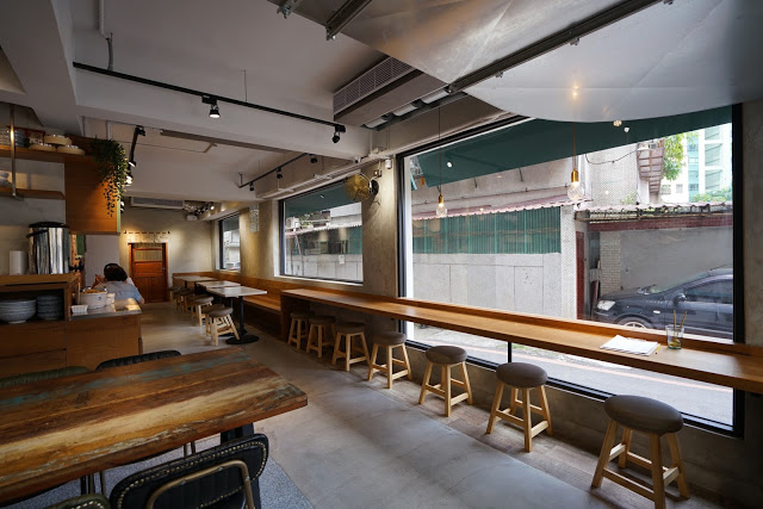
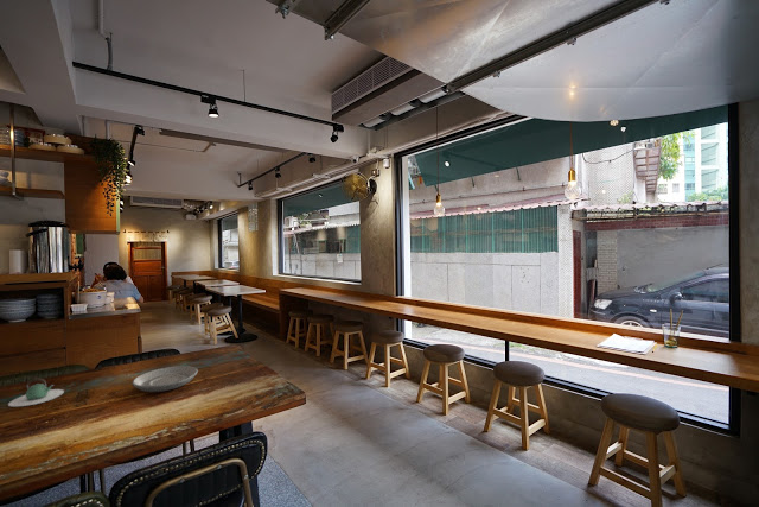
+ teapot [7,378,65,407]
+ plate [130,365,199,393]
